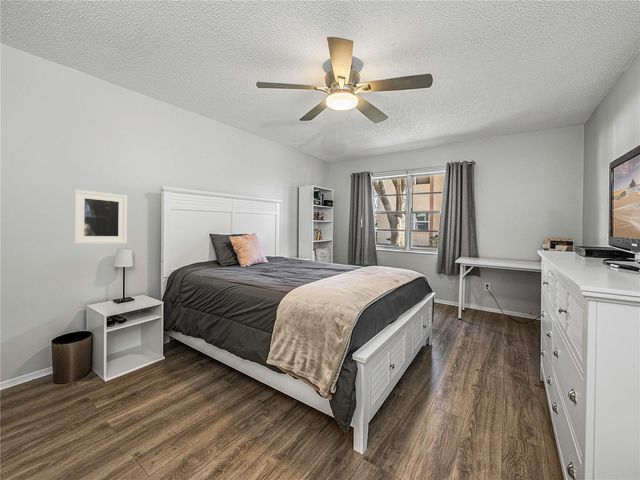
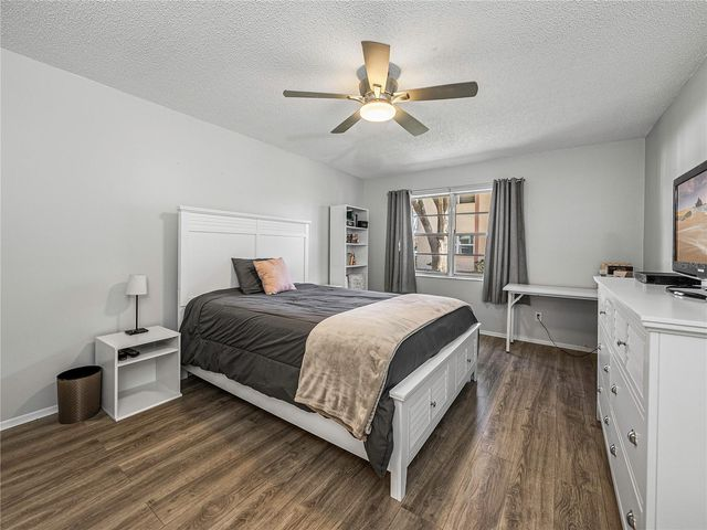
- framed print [73,189,128,245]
